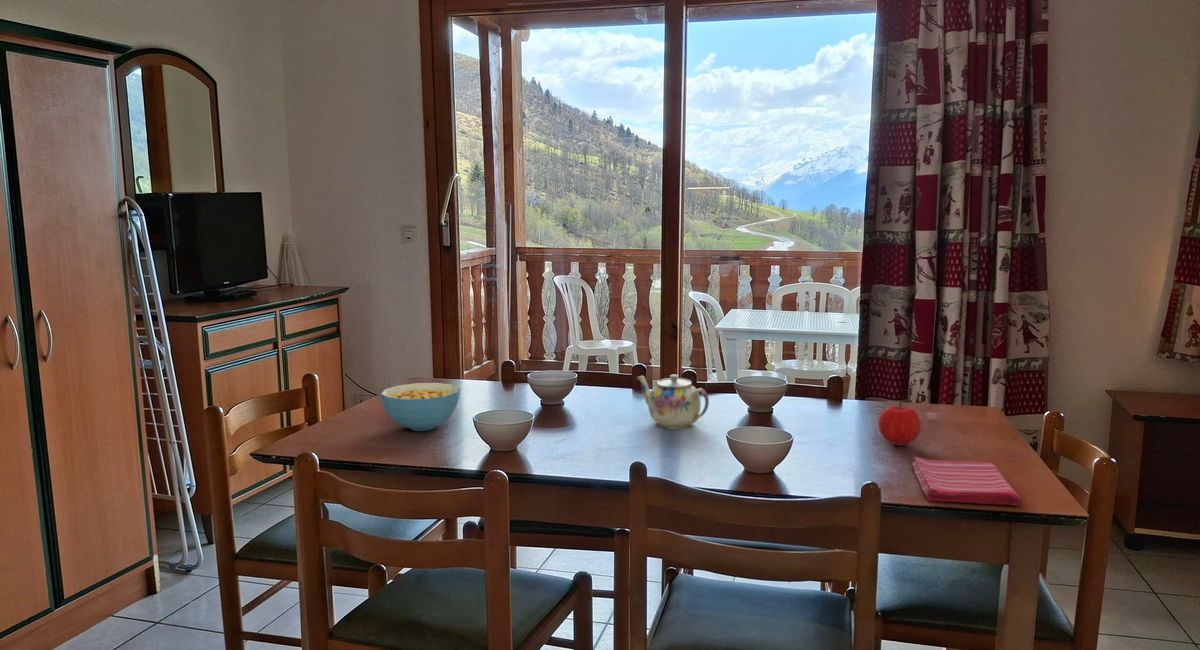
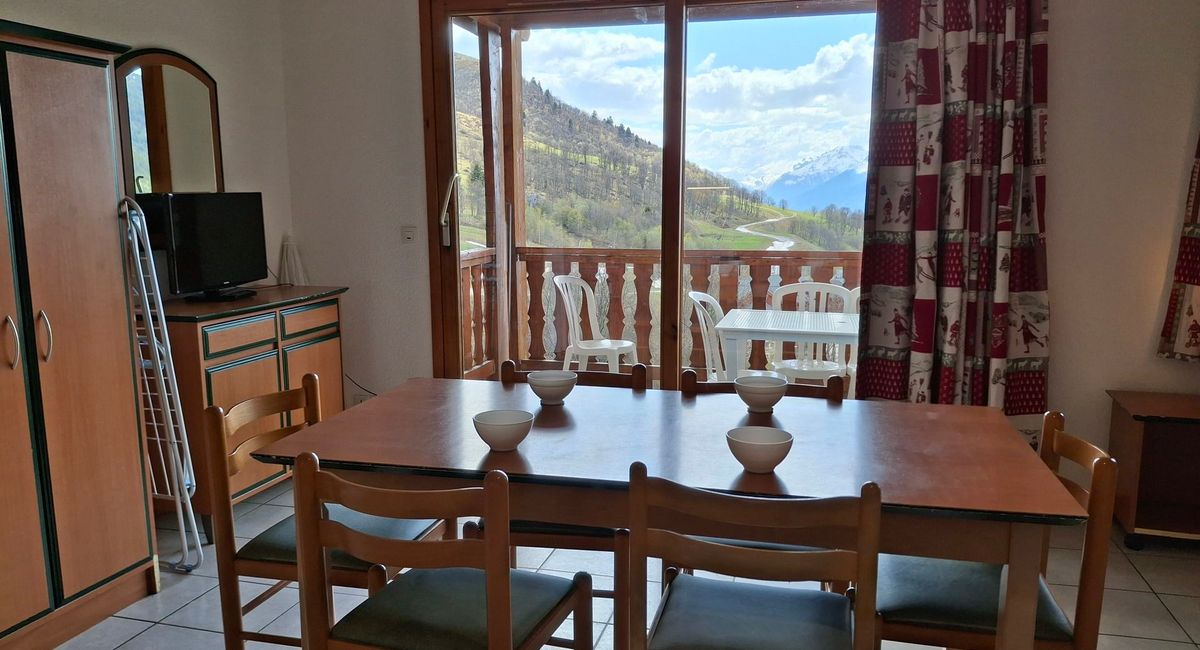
- fruit [877,402,922,447]
- teapot [636,374,710,430]
- cereal bowl [380,382,461,432]
- dish towel [911,456,1023,507]
